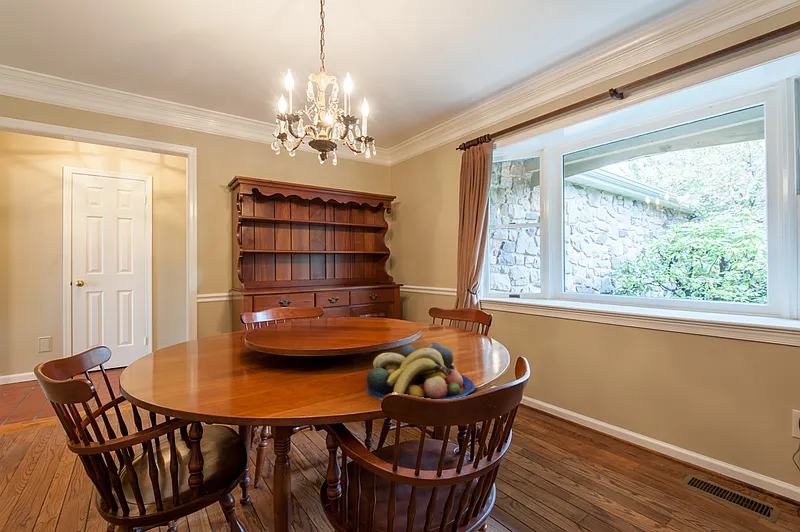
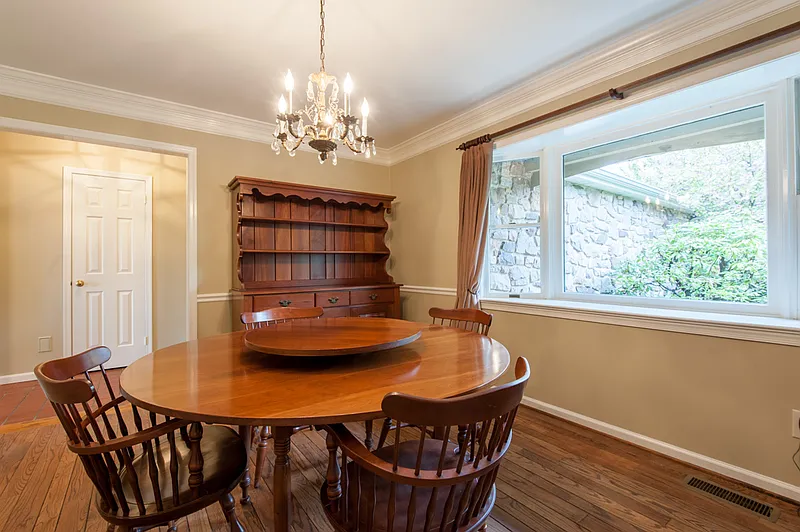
- fruit bowl [365,342,476,401]
